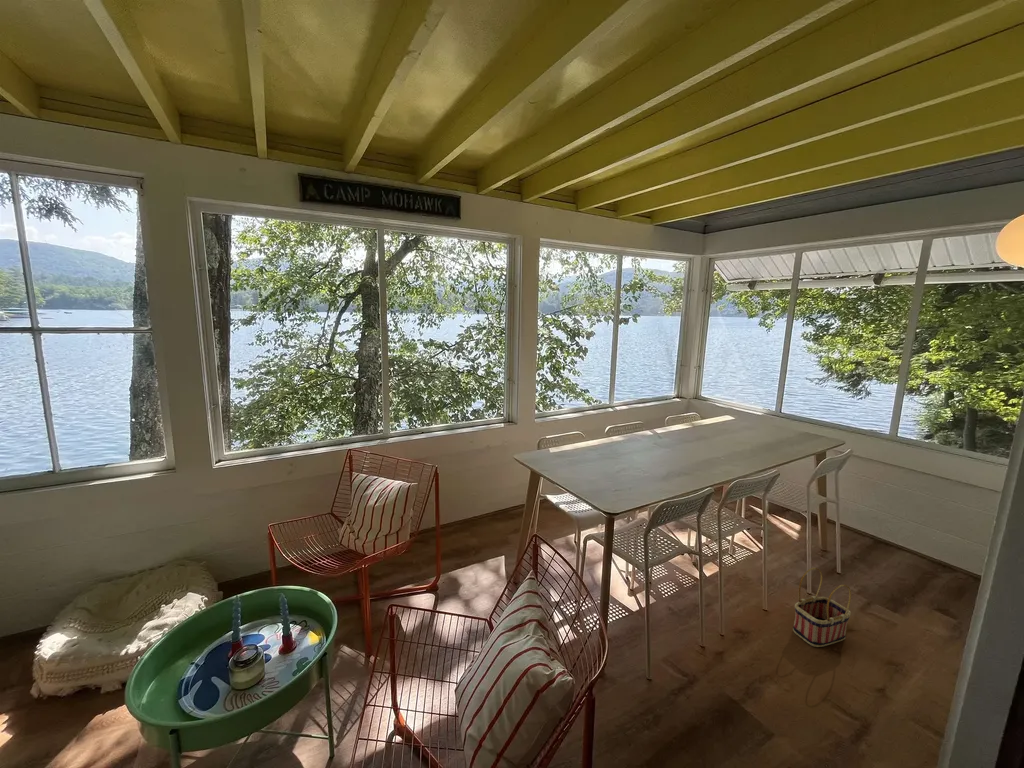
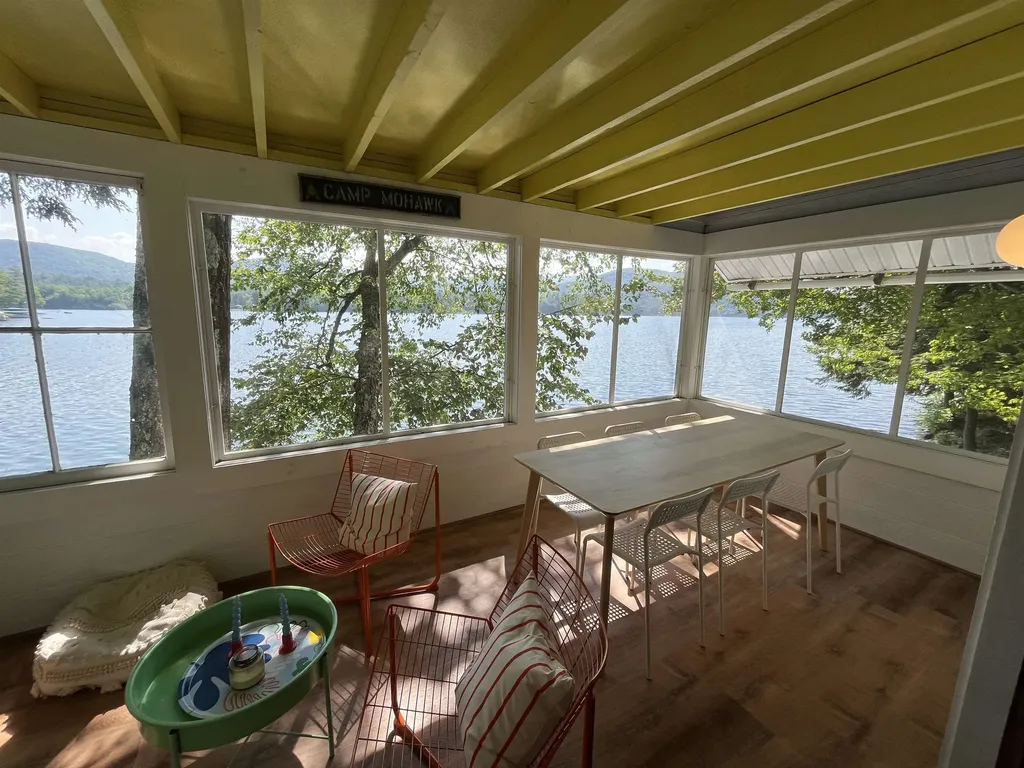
- basket [792,567,852,648]
